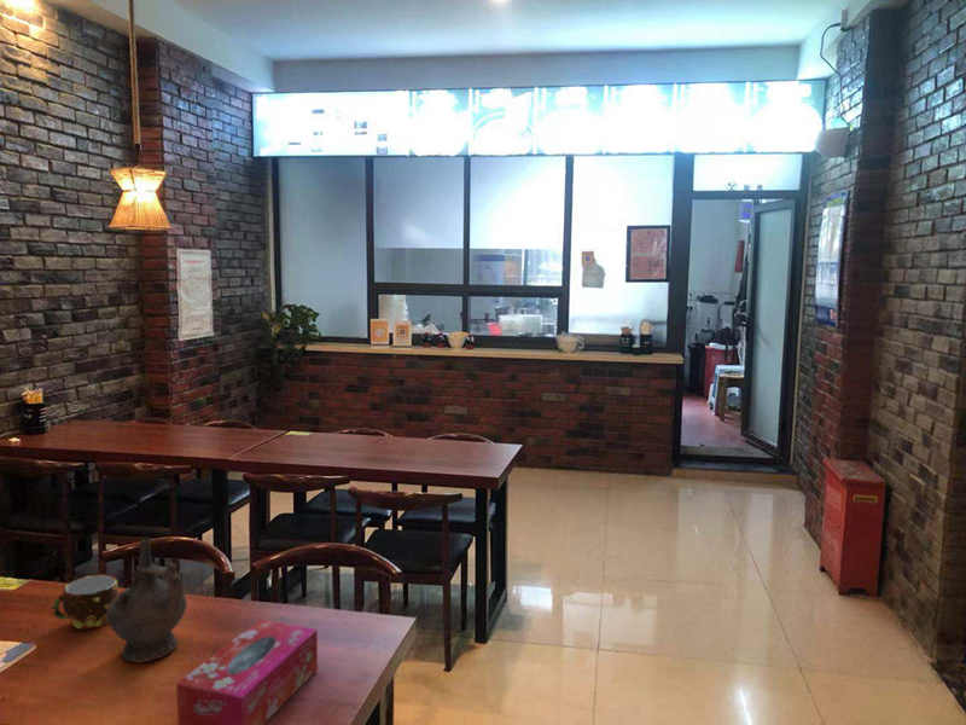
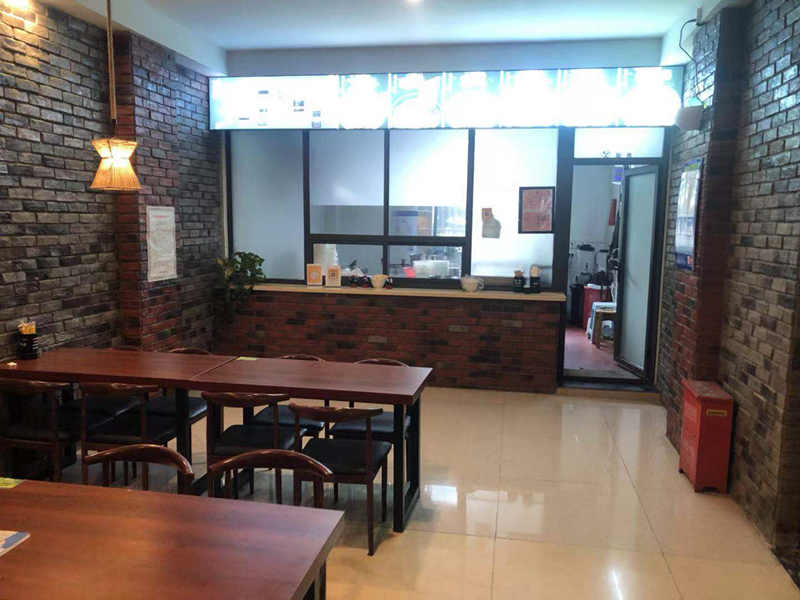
- tissue box [175,619,319,725]
- cup [51,574,120,630]
- ceremonial vessel [106,535,188,663]
